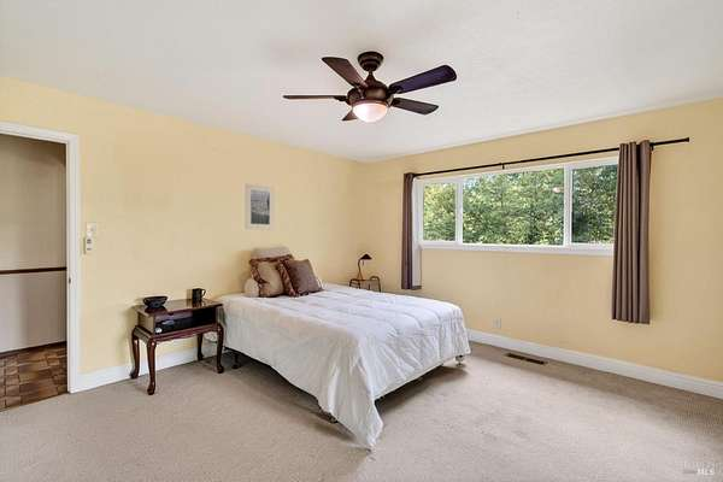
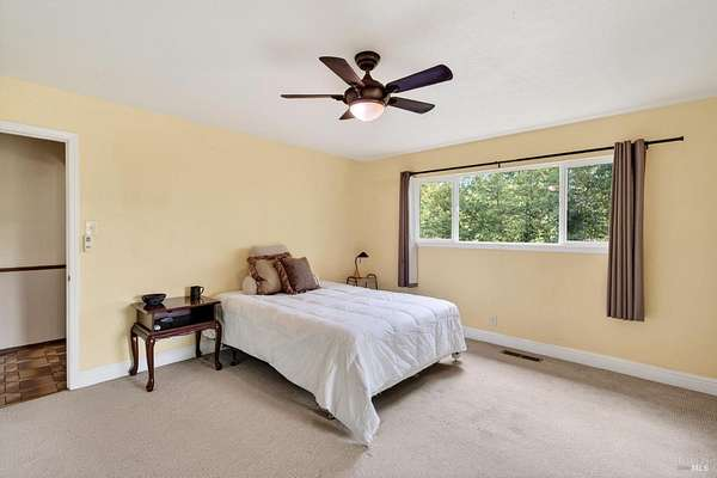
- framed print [245,182,276,231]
